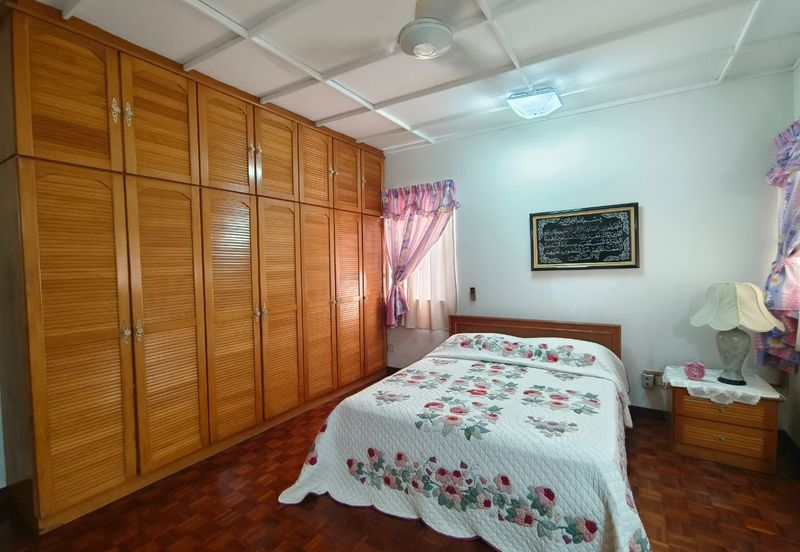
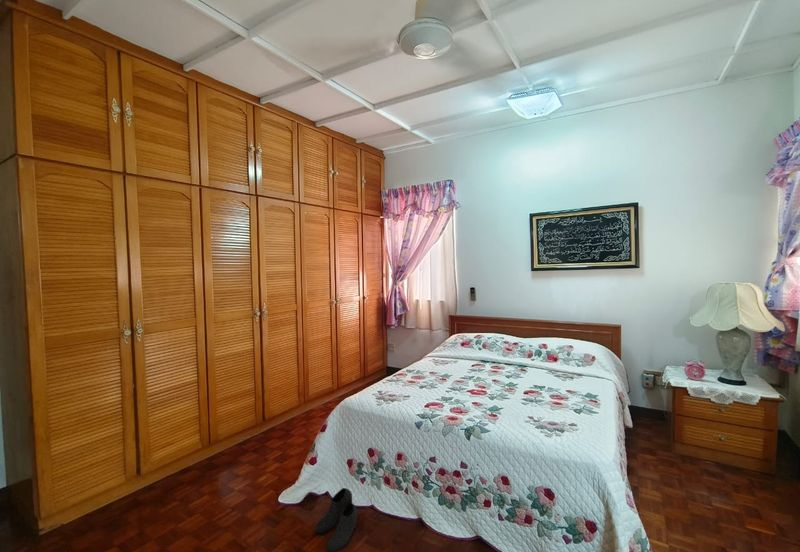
+ shoe [314,487,359,552]
